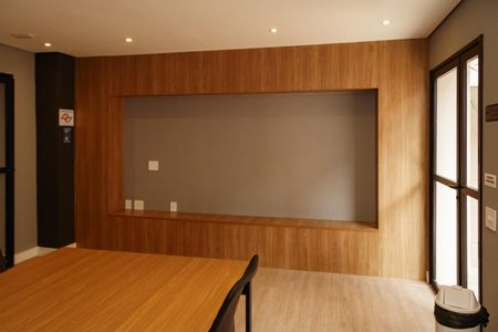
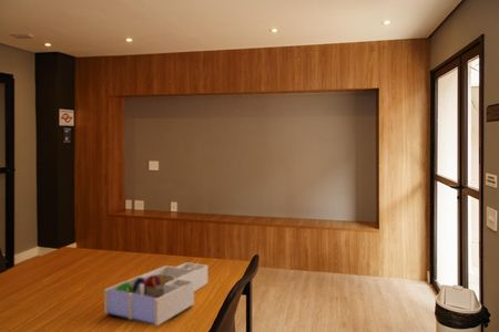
+ desk organizer [103,261,208,326]
